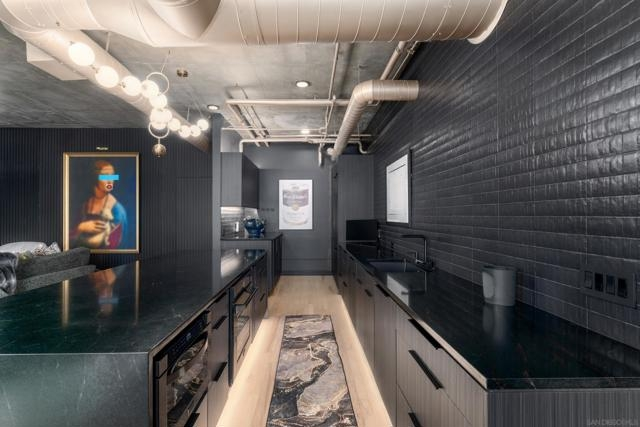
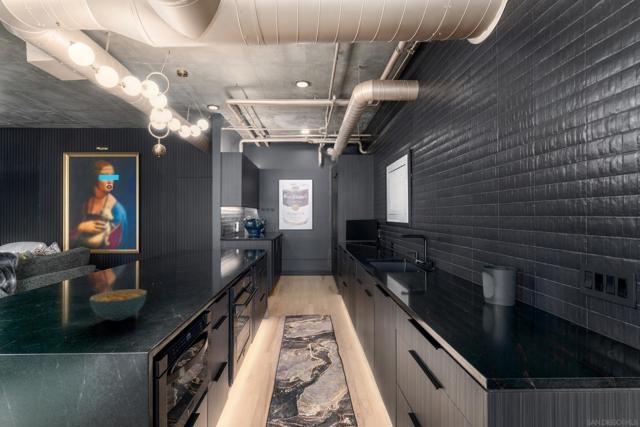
+ cereal bowl [88,288,148,322]
